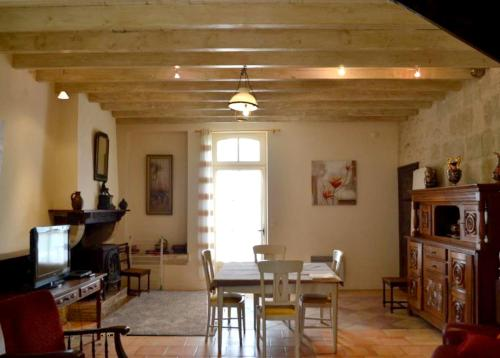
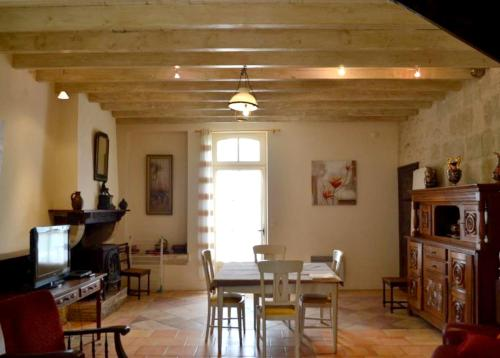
- rug [91,290,226,337]
